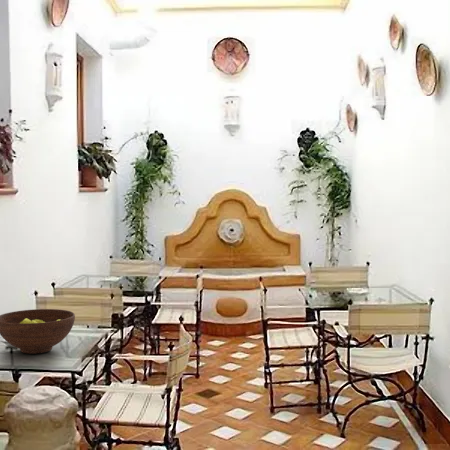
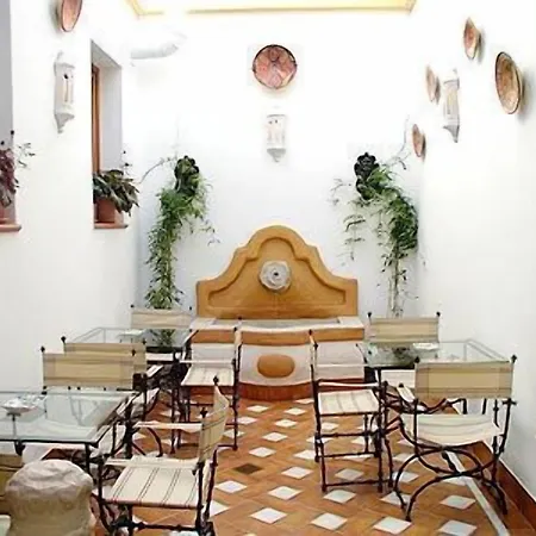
- fruit bowl [0,308,76,355]
